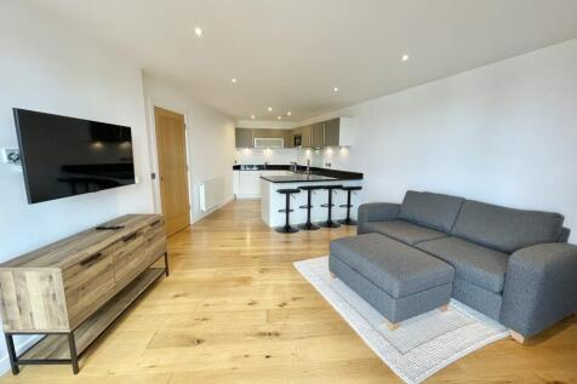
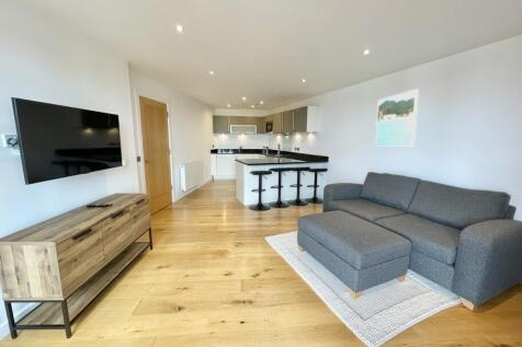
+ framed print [374,88,420,147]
